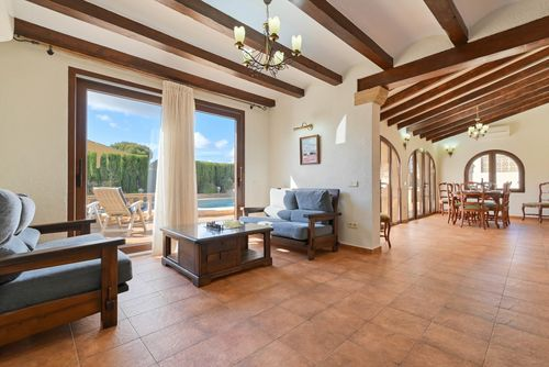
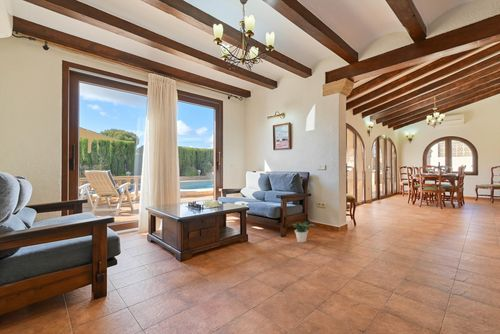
+ potted plant [291,220,316,243]
